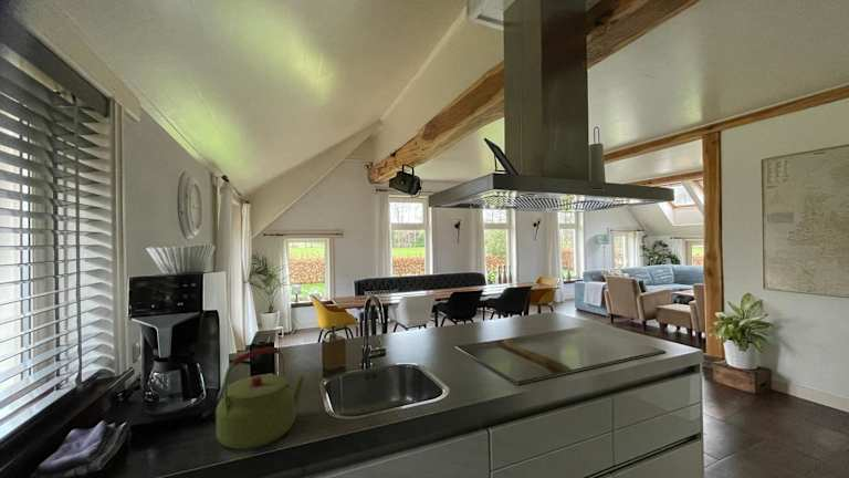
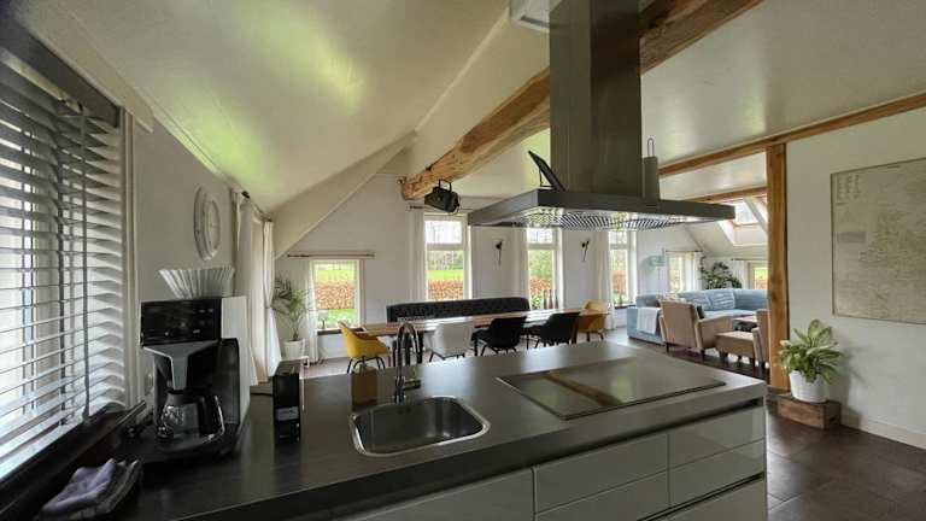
- kettle [216,346,305,450]
